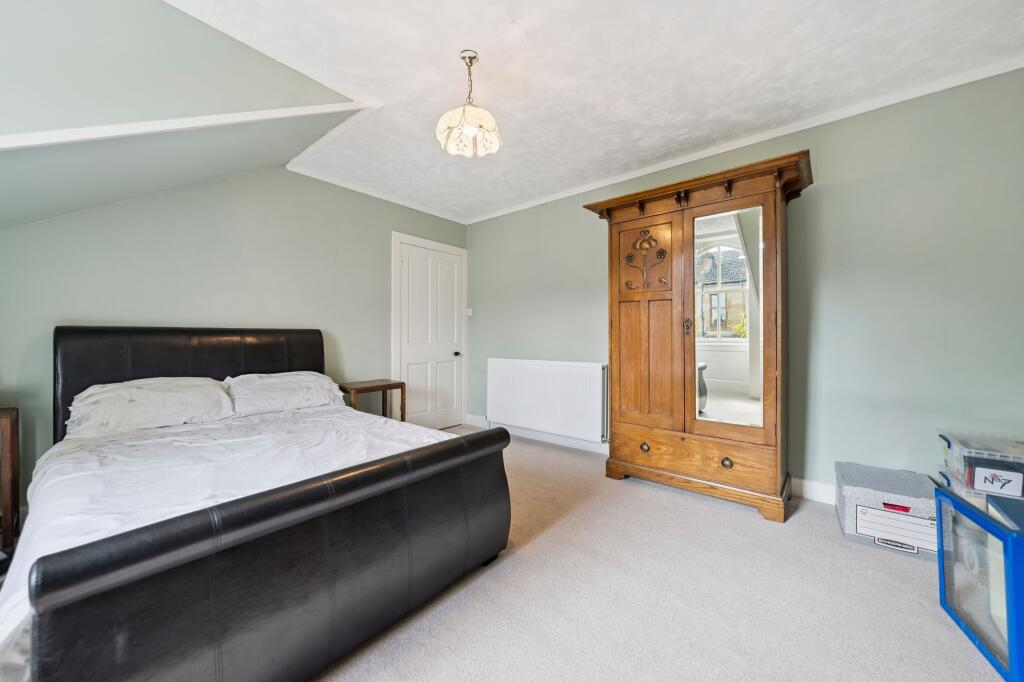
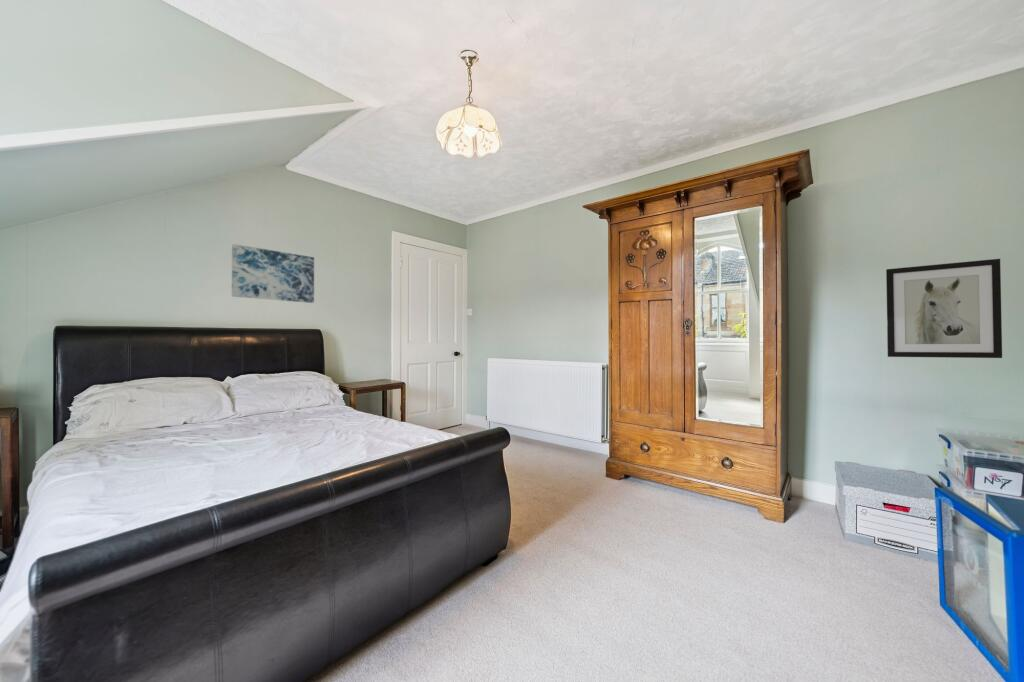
+ wall art [231,243,315,304]
+ wall art [885,258,1003,359]
